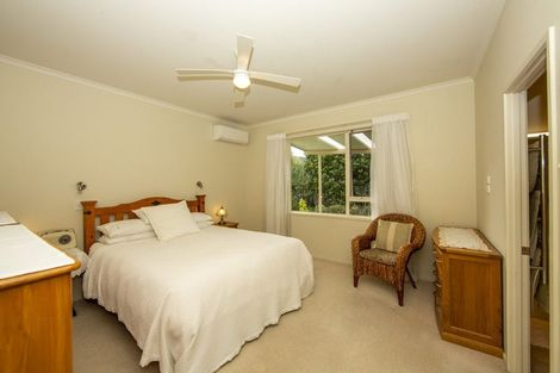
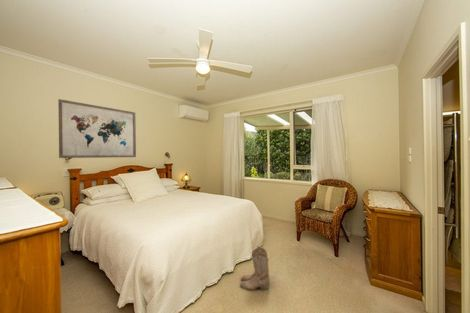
+ wall art [57,98,137,159]
+ boots [239,245,271,291]
